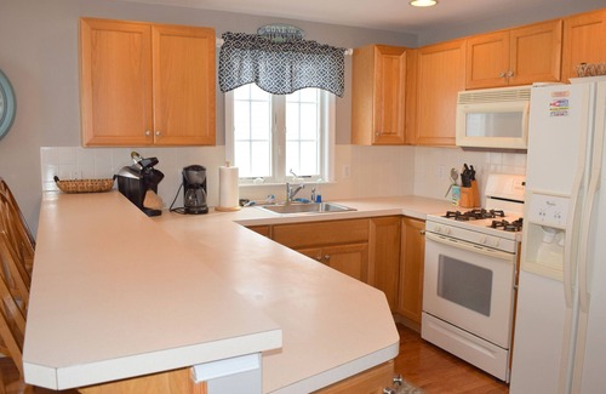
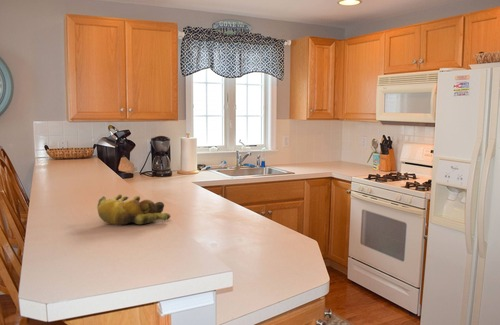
+ banana bunch [96,193,172,225]
